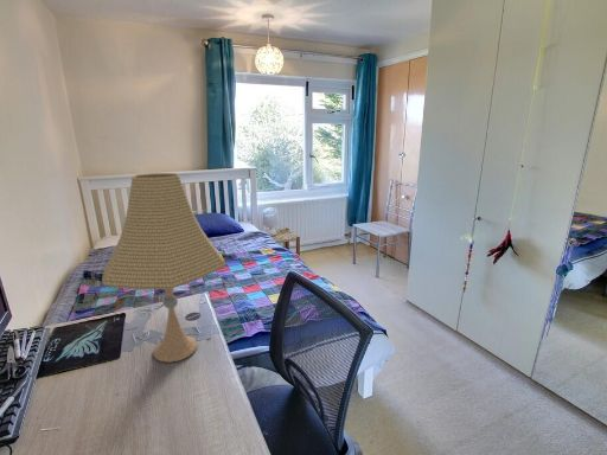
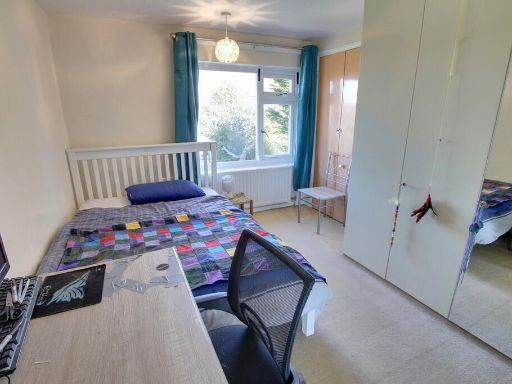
- desk lamp [101,172,226,364]
